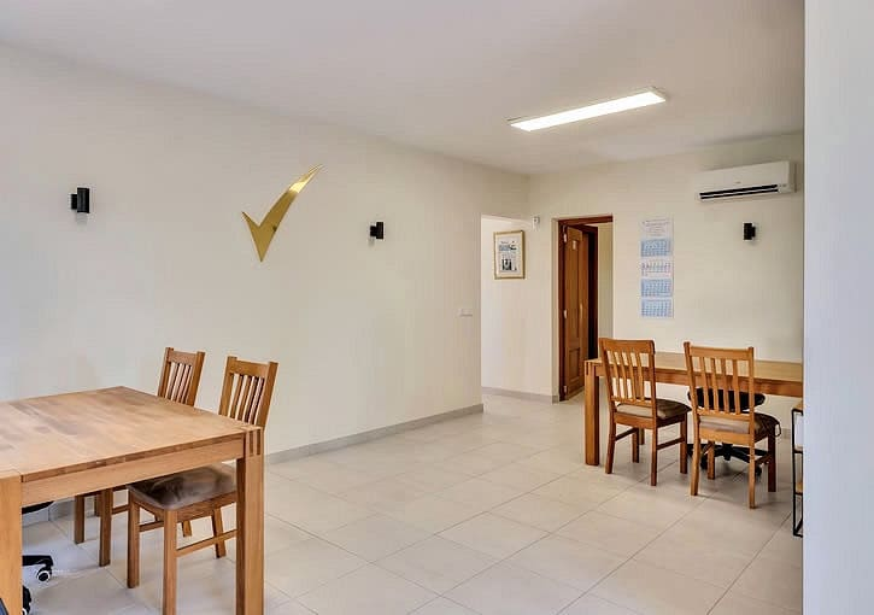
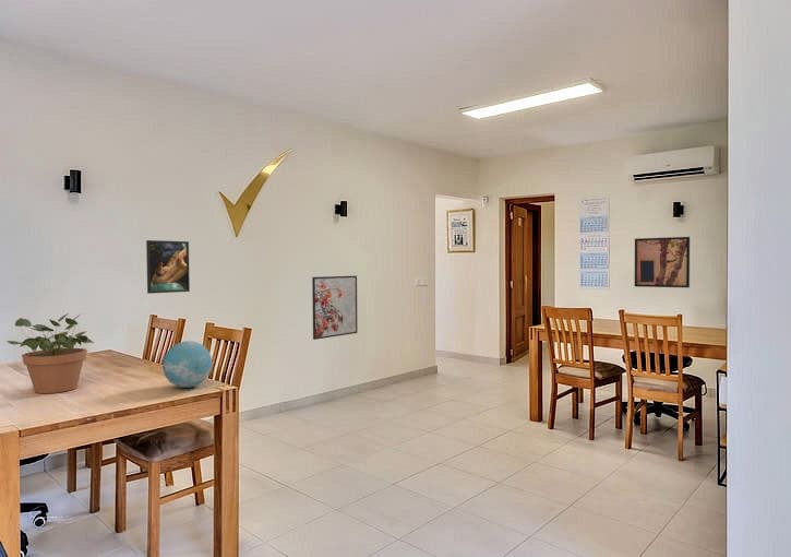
+ potted plant [5,312,95,394]
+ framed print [311,275,359,341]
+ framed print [145,239,191,295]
+ wall art [634,236,691,288]
+ decorative ball [161,340,214,389]
